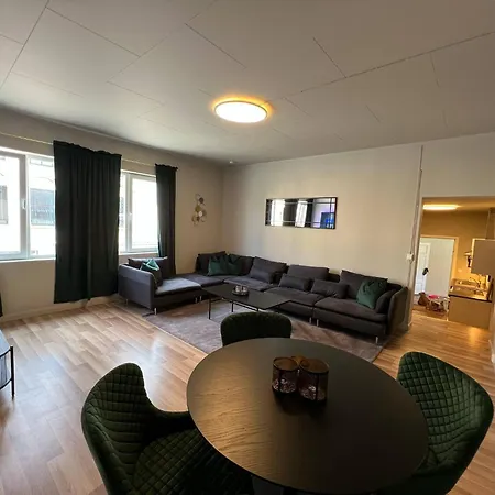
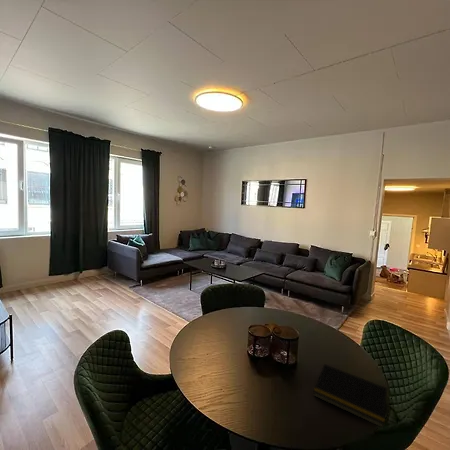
+ notepad [312,363,388,429]
